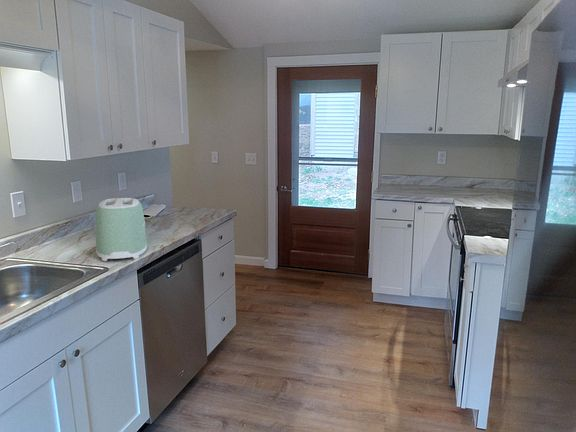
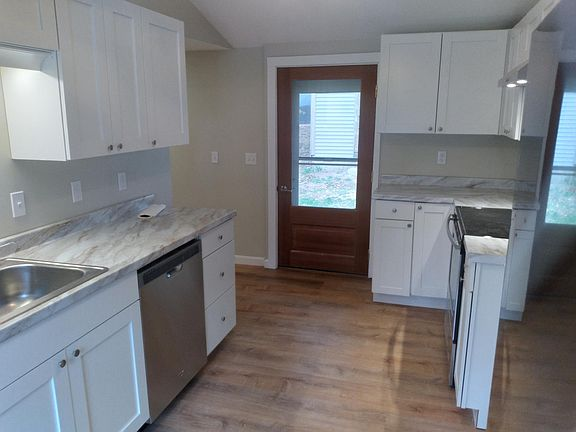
- toaster [94,197,148,262]
